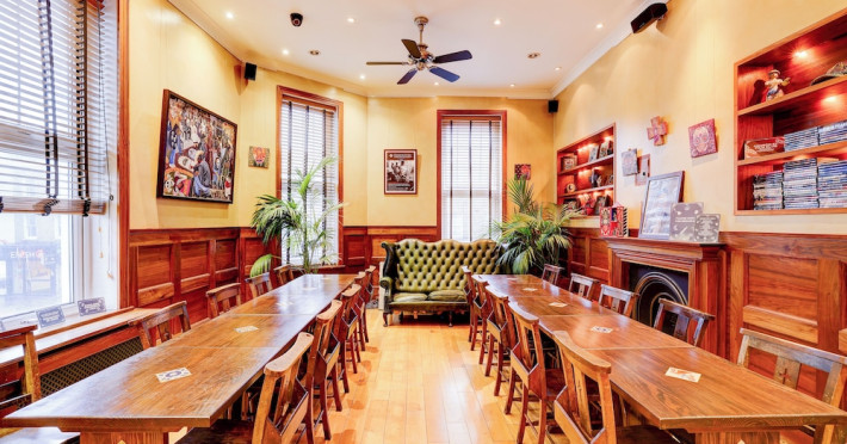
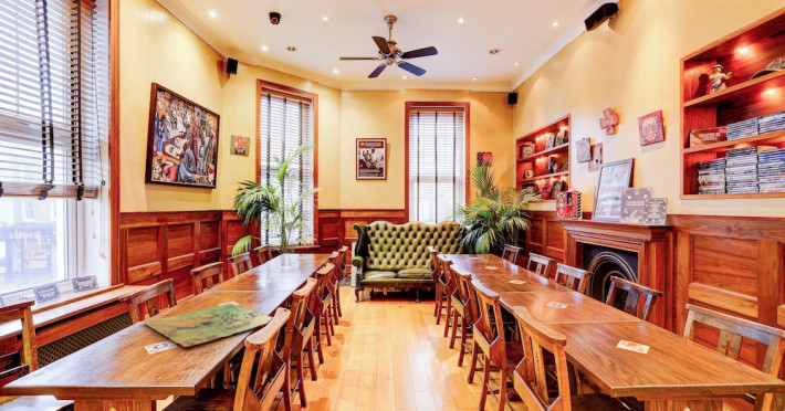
+ board game [142,303,274,348]
